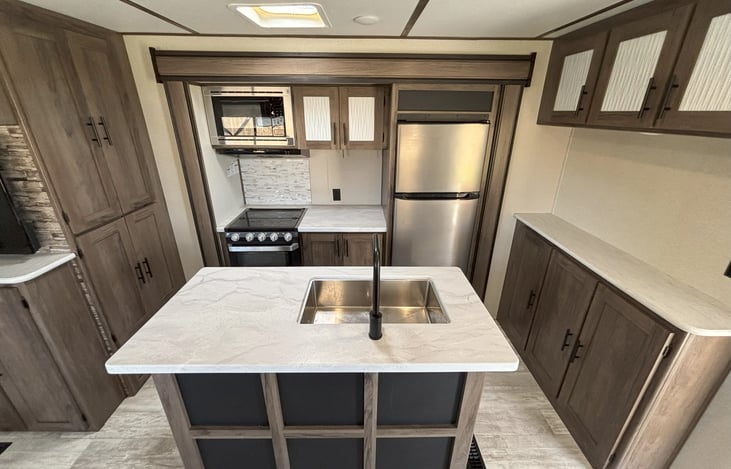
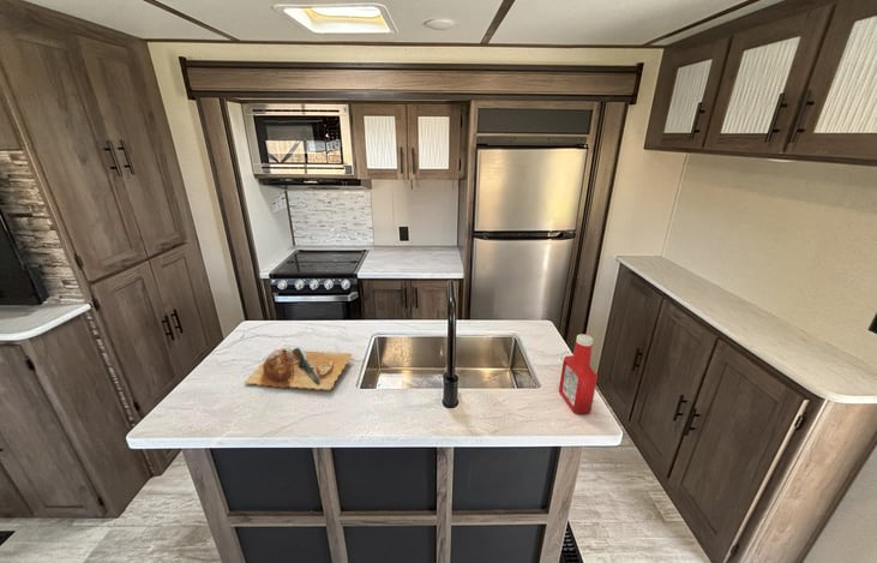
+ chopping board [242,346,353,391]
+ soap bottle [558,333,599,417]
